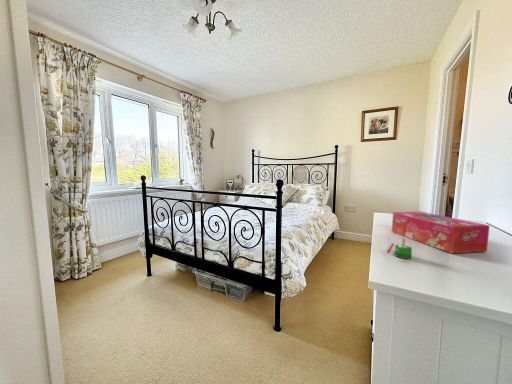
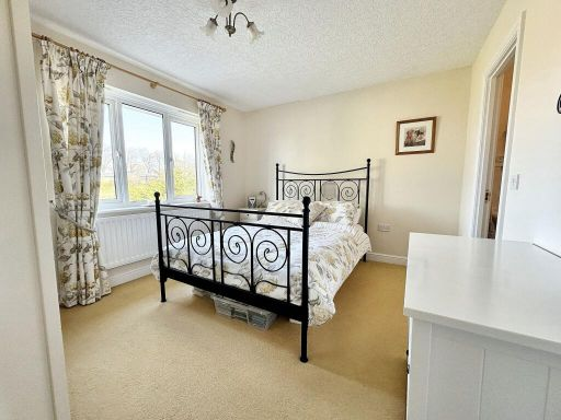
- candle [386,237,413,260]
- tissue box [391,210,490,254]
